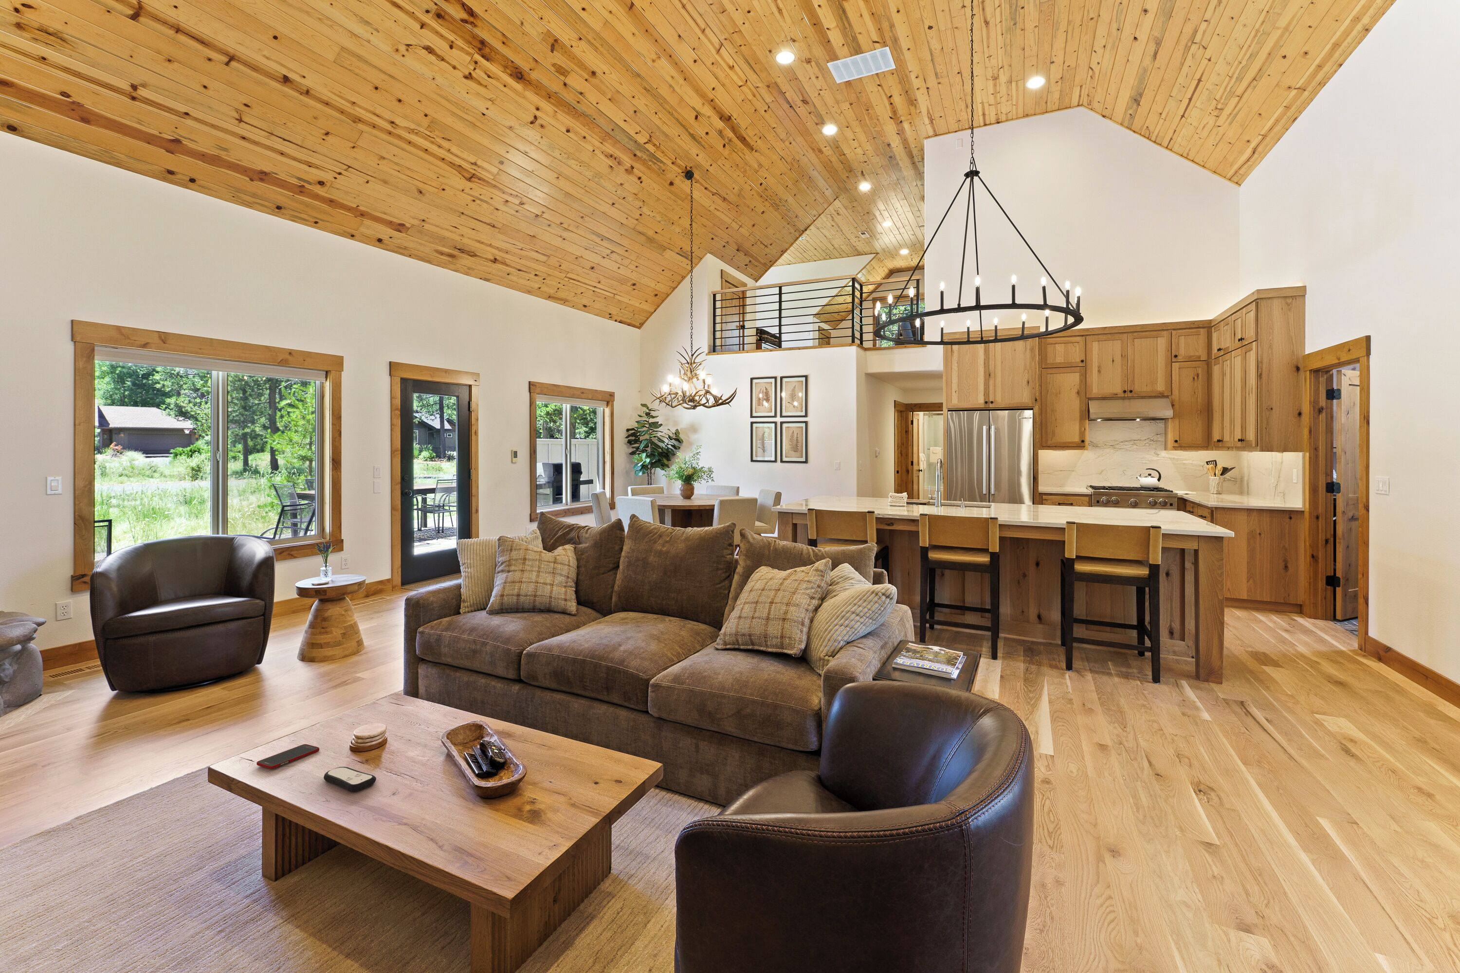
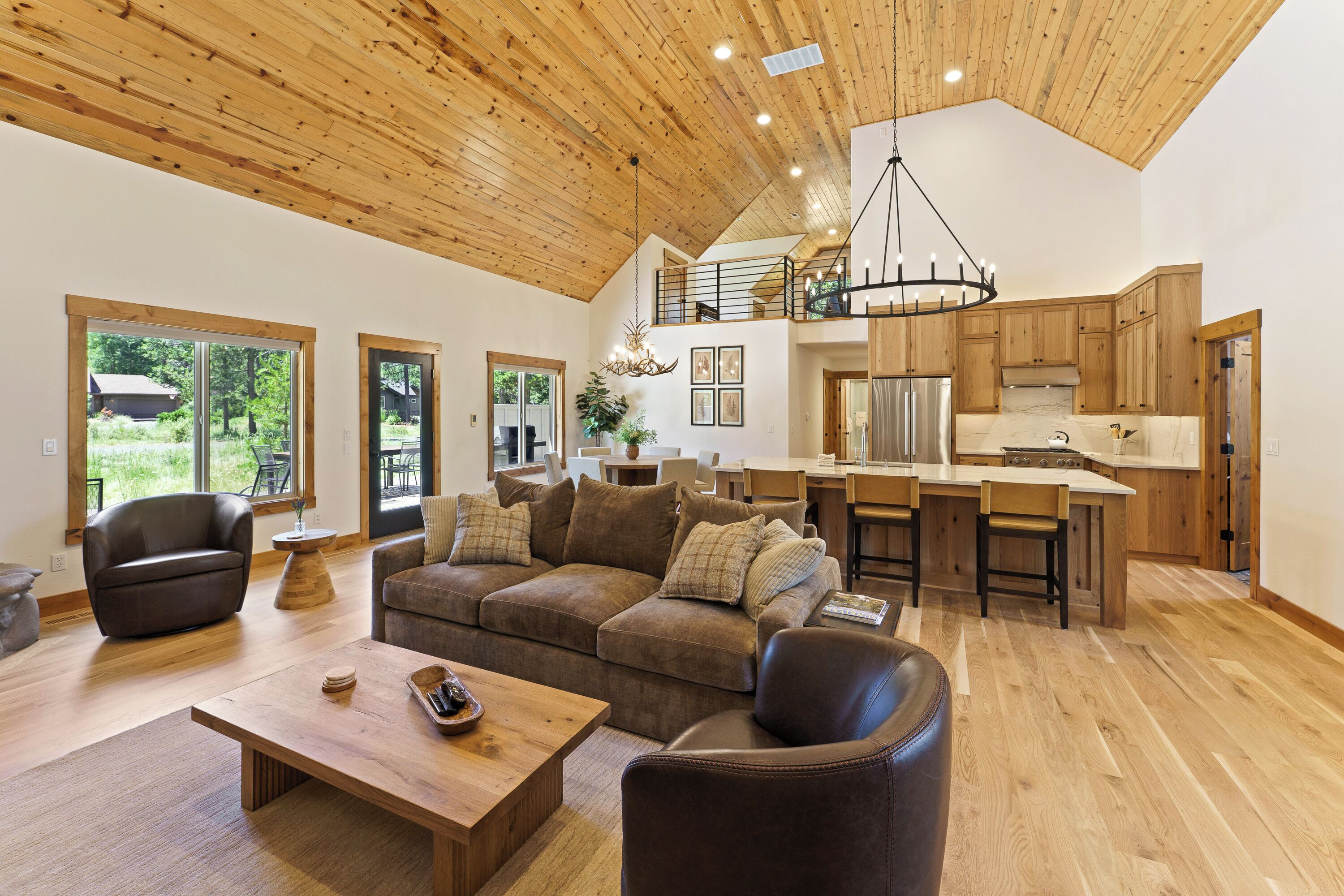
- remote control [323,767,377,792]
- cell phone [256,744,319,770]
